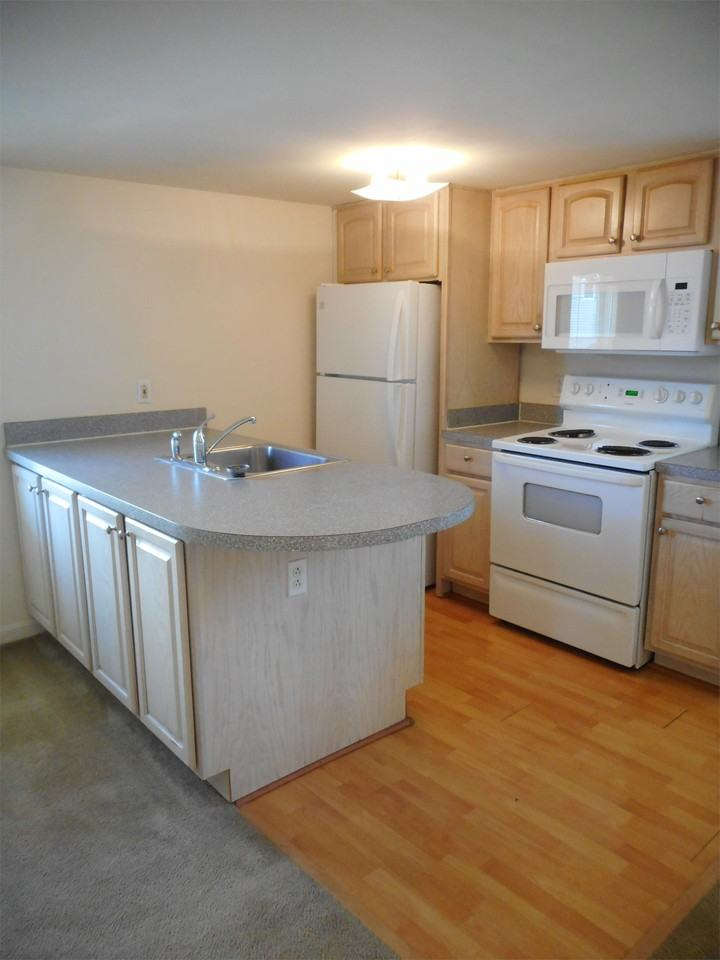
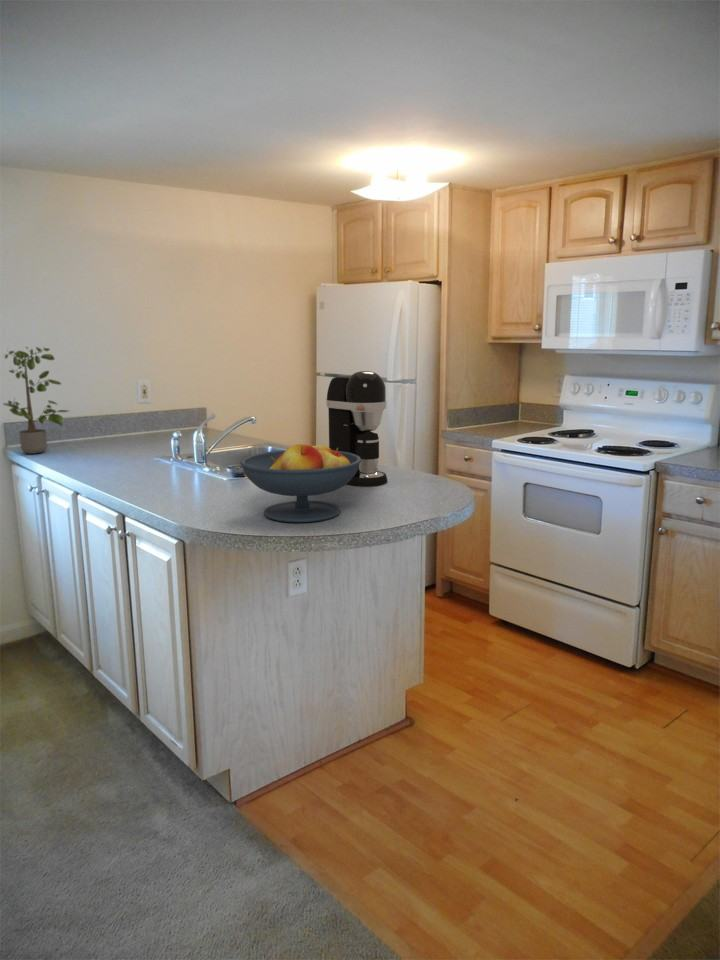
+ potted plant [2,346,69,455]
+ fruit bowl [239,440,362,523]
+ coffee maker [325,370,388,487]
